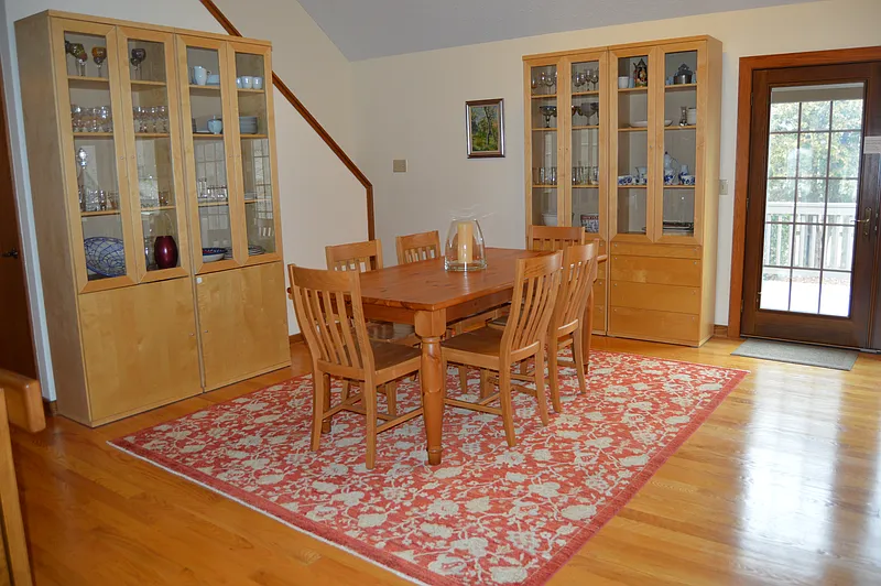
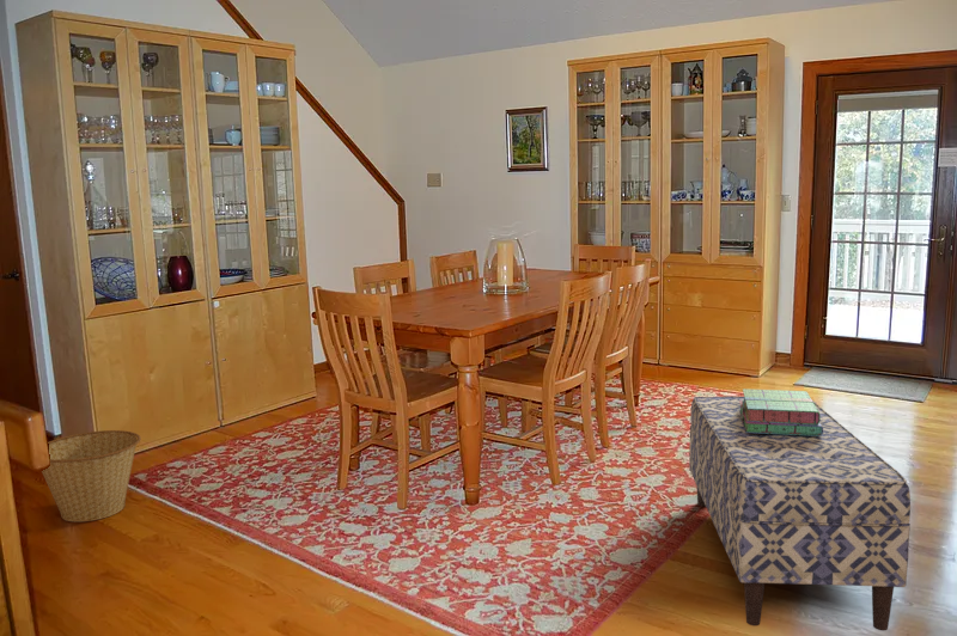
+ stack of books [739,387,823,436]
+ basket [41,429,141,522]
+ bench [688,396,912,631]
